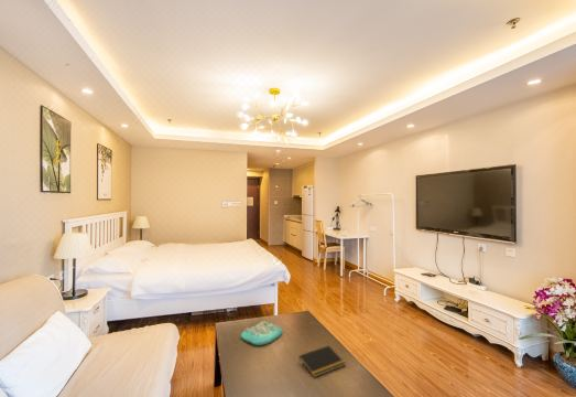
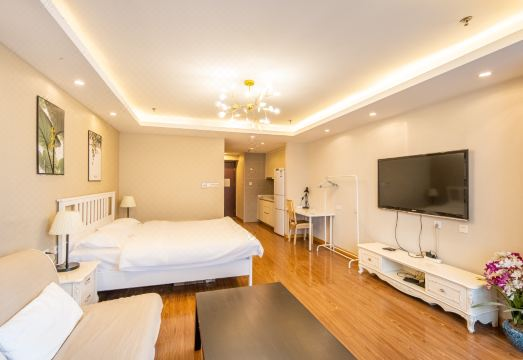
- notepad [297,344,347,378]
- decorative tray [240,310,283,346]
